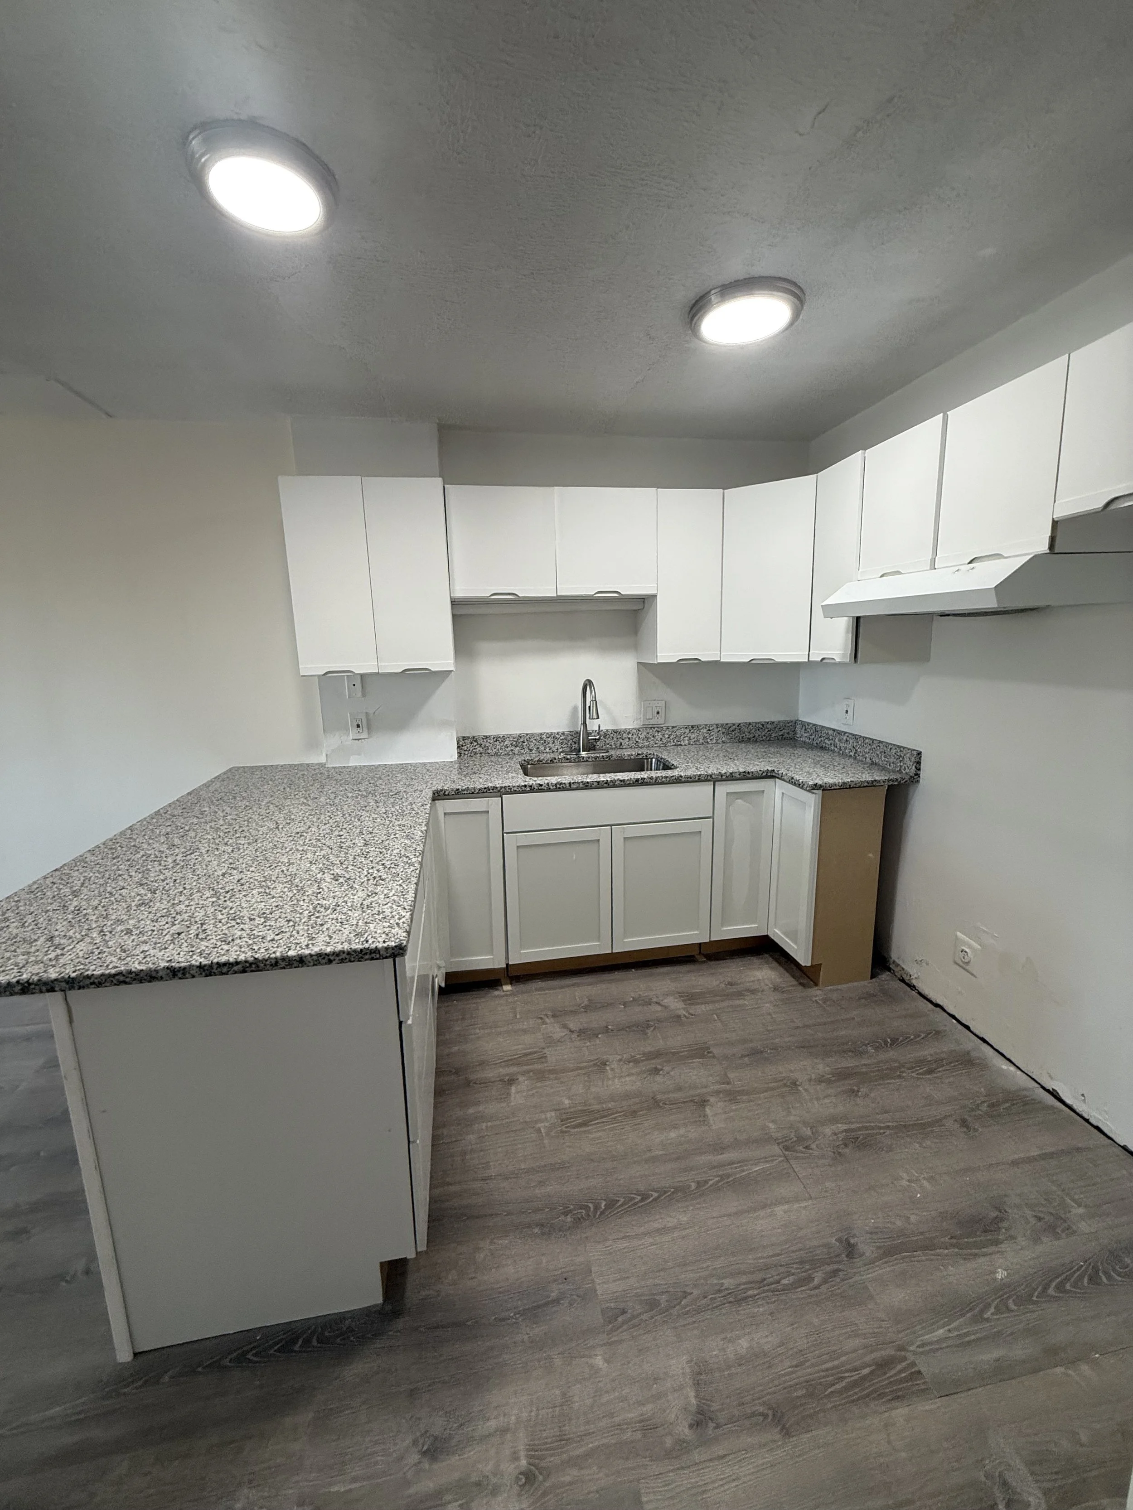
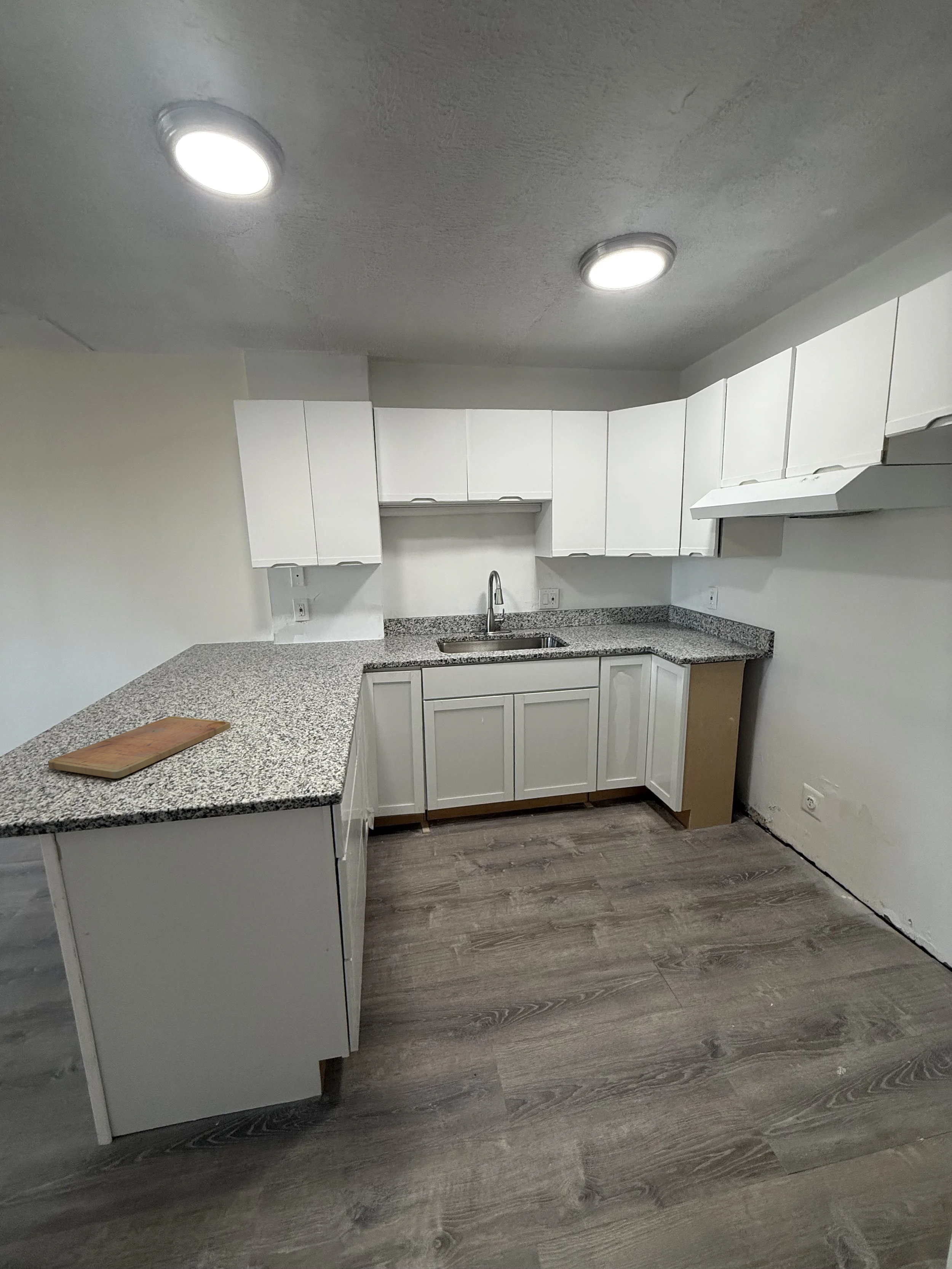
+ cutting board [48,716,231,779]
